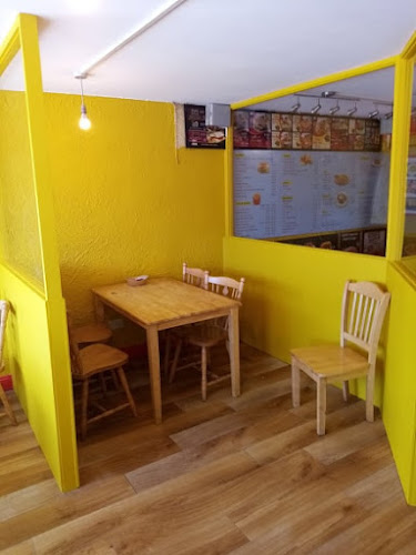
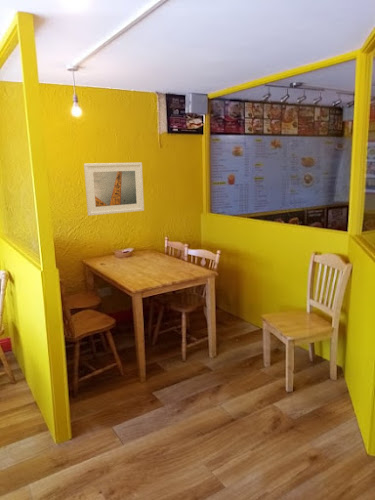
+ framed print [83,162,145,217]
